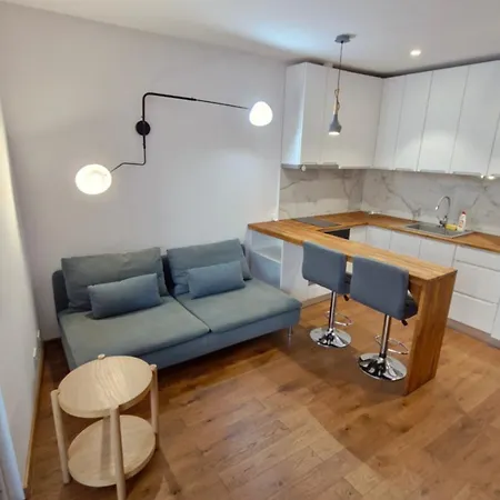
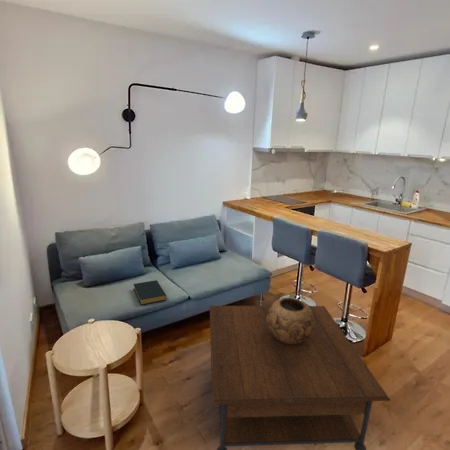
+ decorative bowl [267,297,315,344]
+ hardback book [132,279,167,306]
+ coffee table [209,305,391,450]
